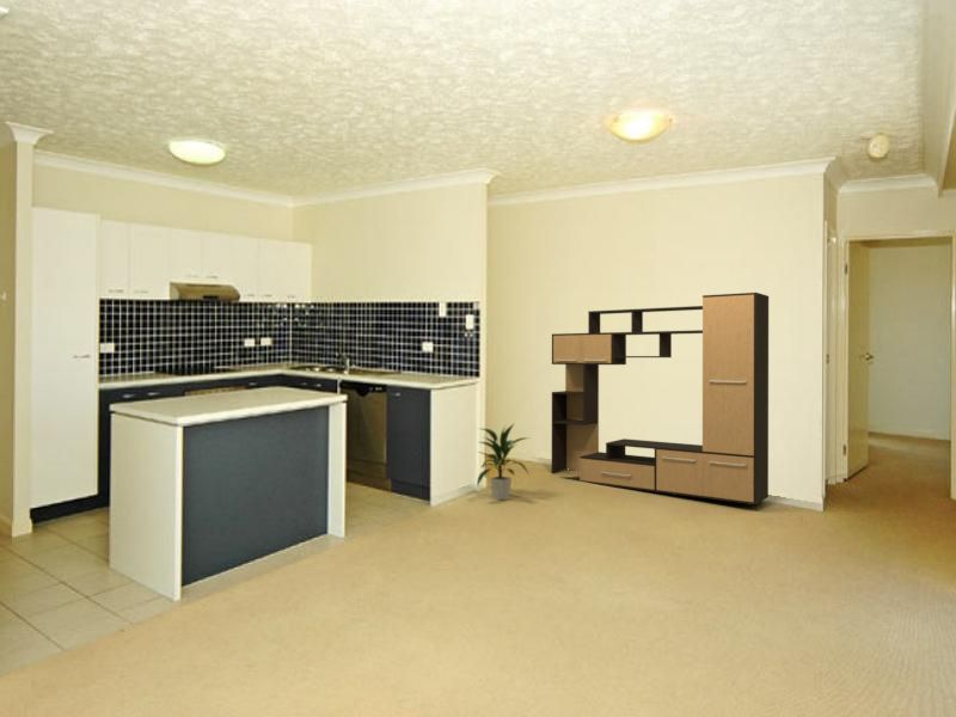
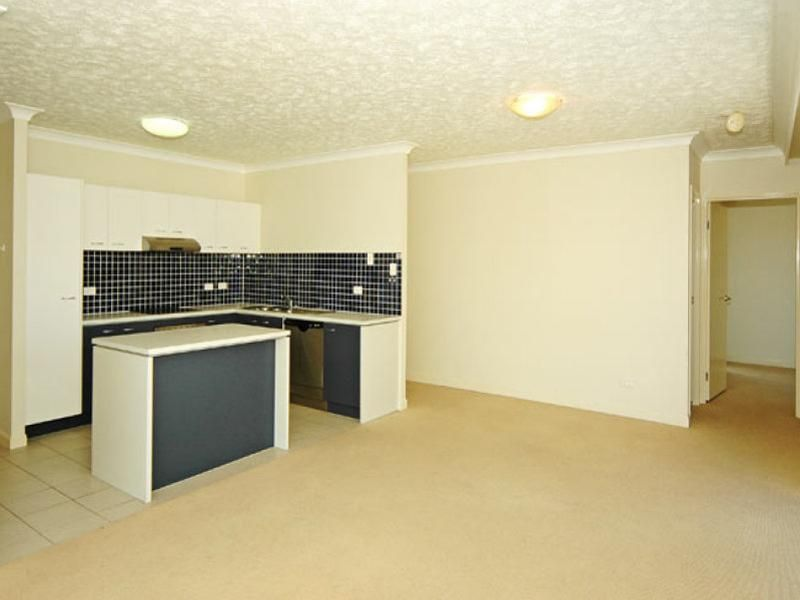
- media console [551,292,770,505]
- indoor plant [474,423,533,502]
